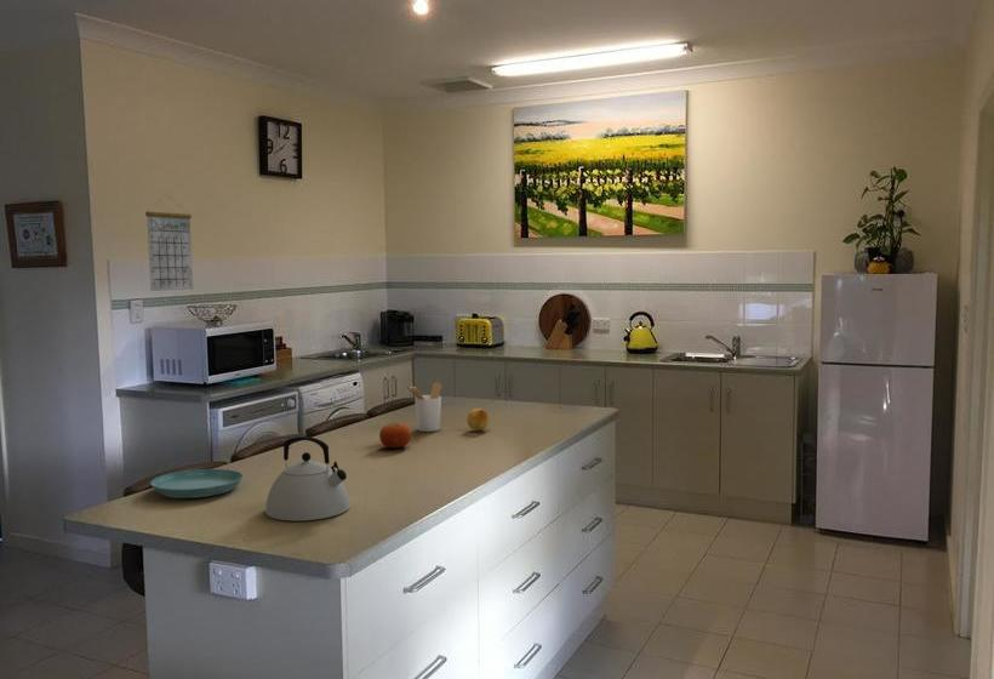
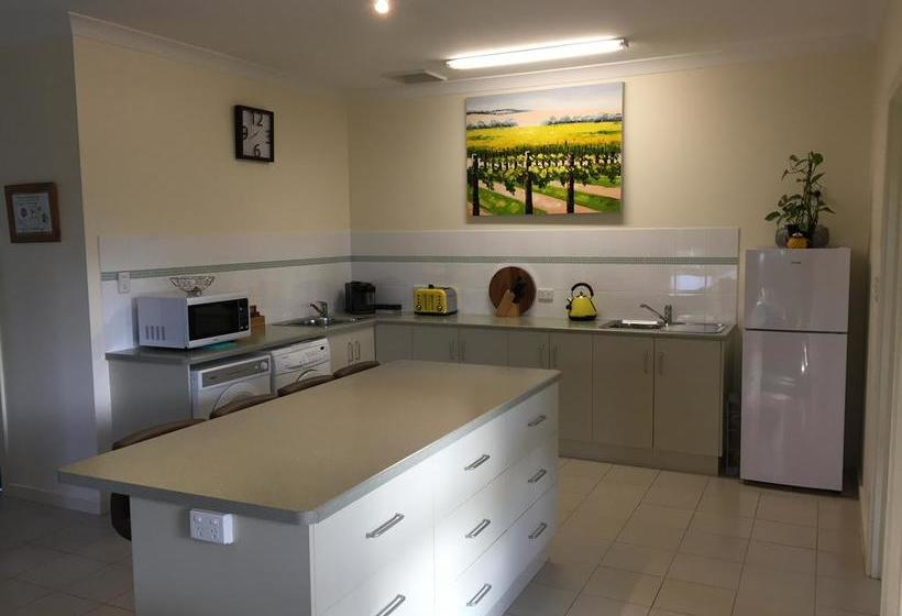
- fruit [465,407,490,432]
- utensil holder [406,382,442,433]
- calendar [144,195,194,292]
- fruit [378,422,412,450]
- saucer [149,468,244,500]
- kettle [264,435,350,523]
